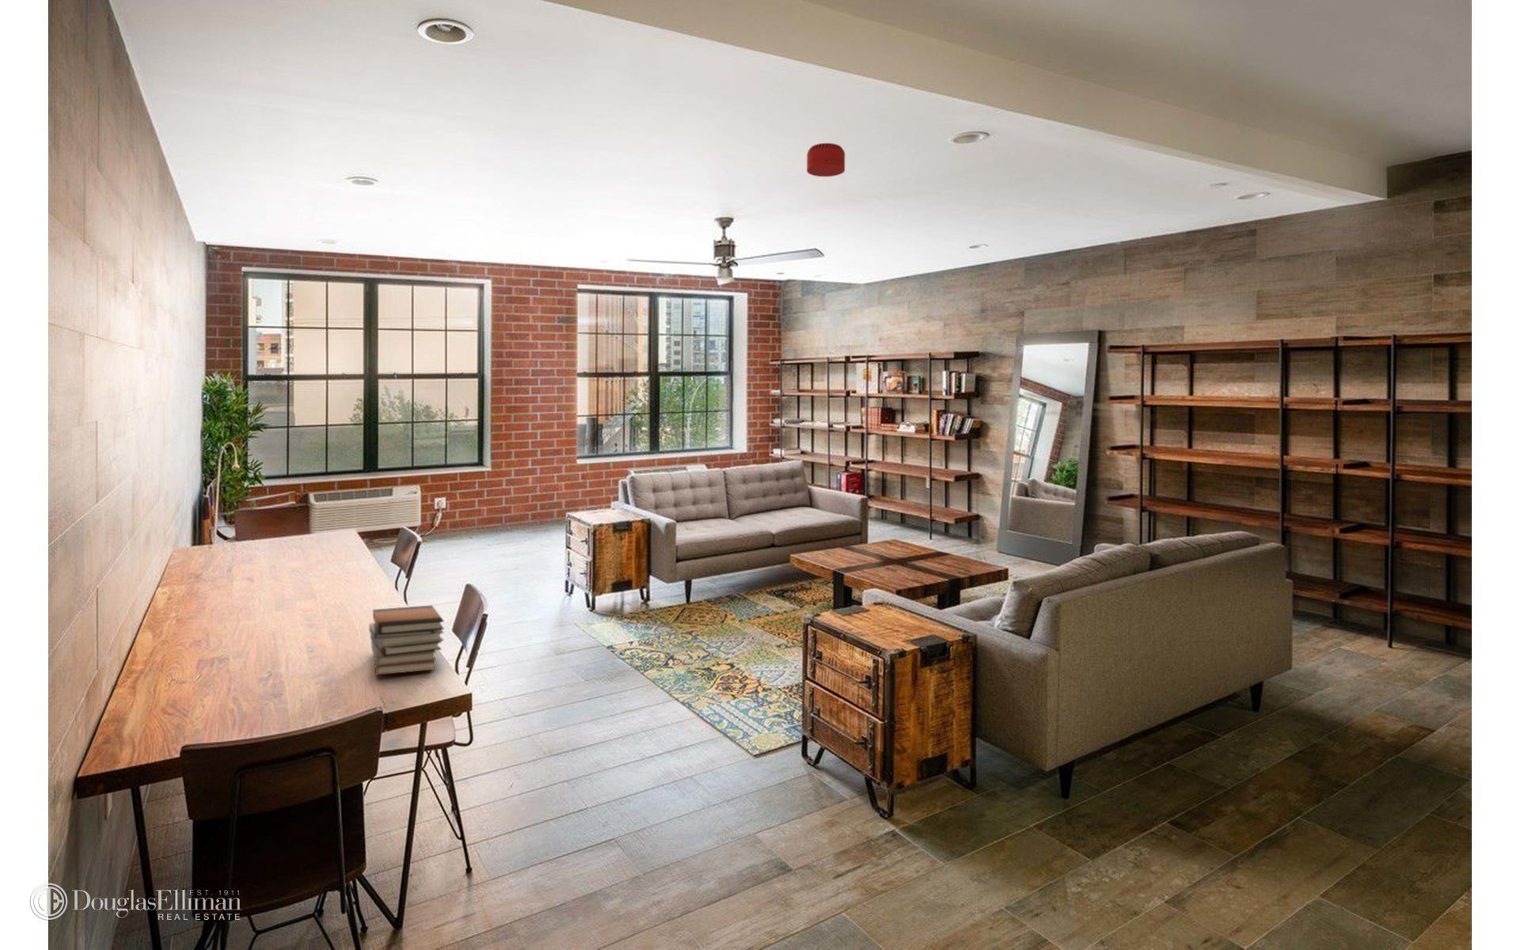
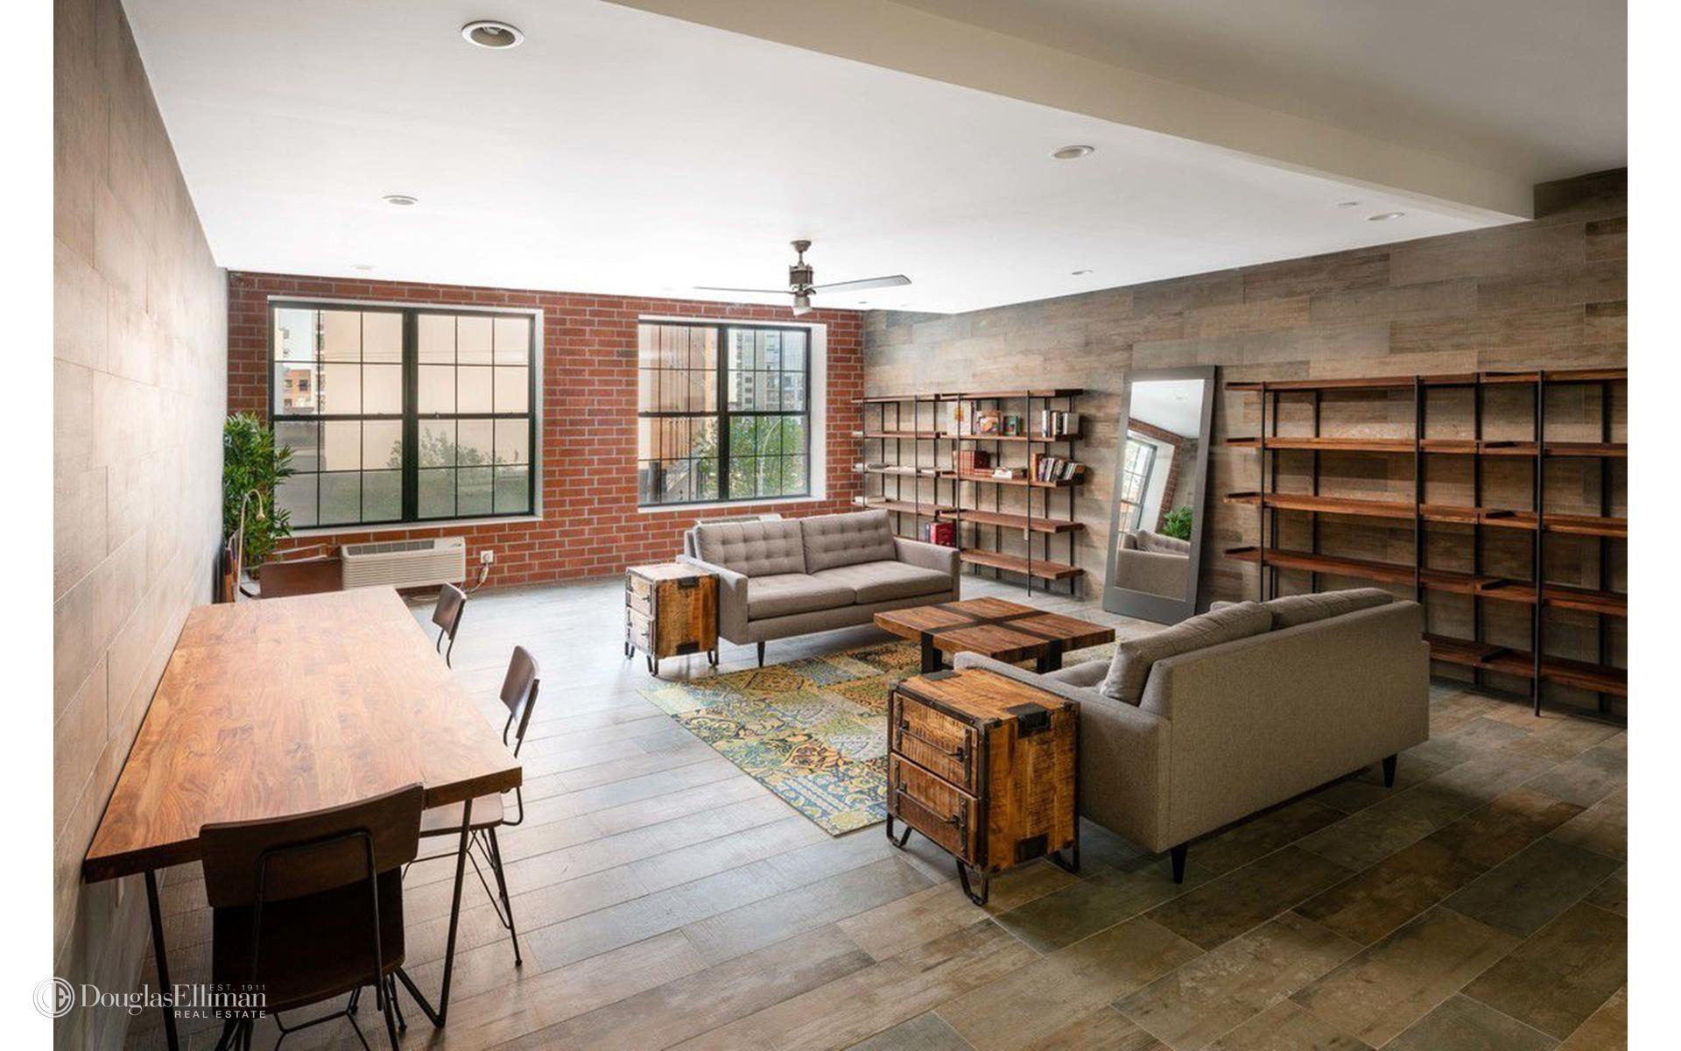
- smoke detector [805,142,846,177]
- book stack [368,605,445,676]
